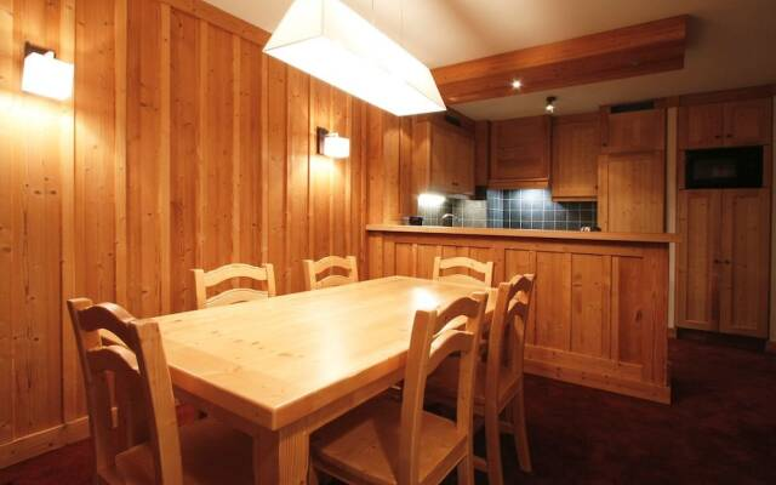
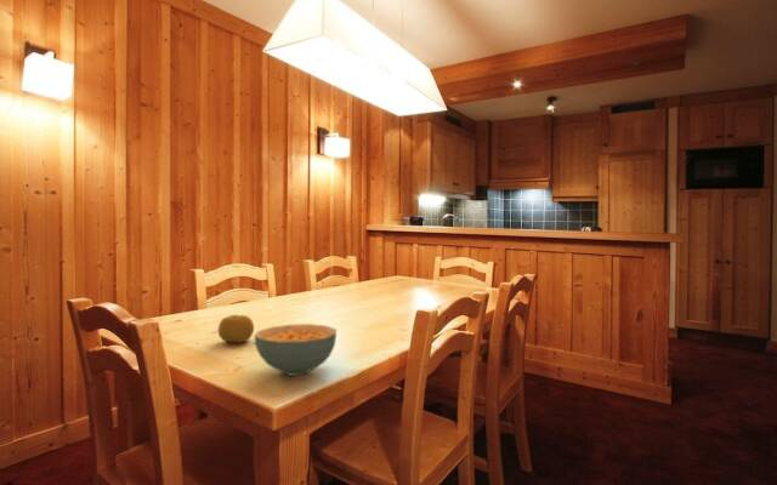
+ fruit [217,314,255,343]
+ cereal bowl [253,323,338,377]
